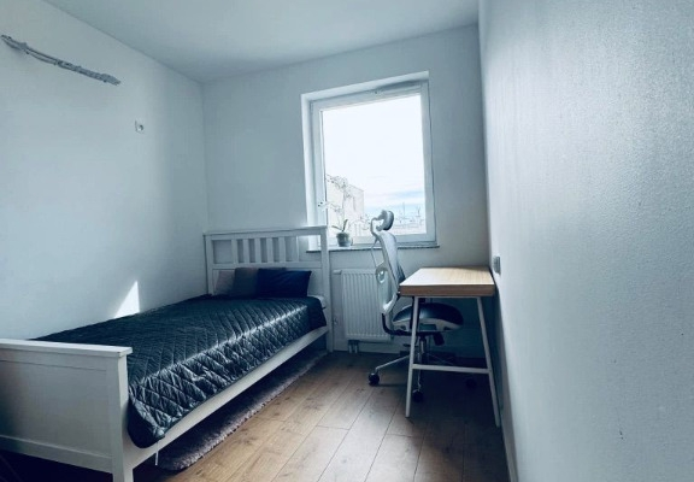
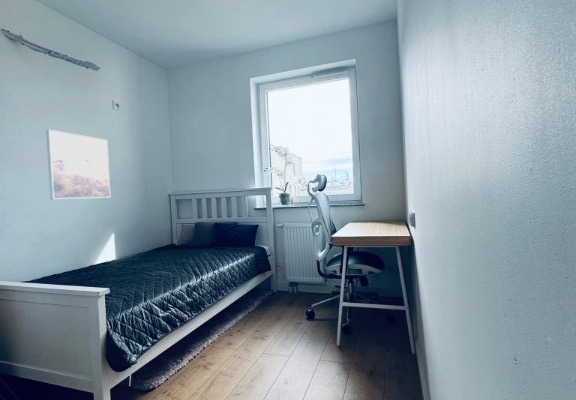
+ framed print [45,129,112,200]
